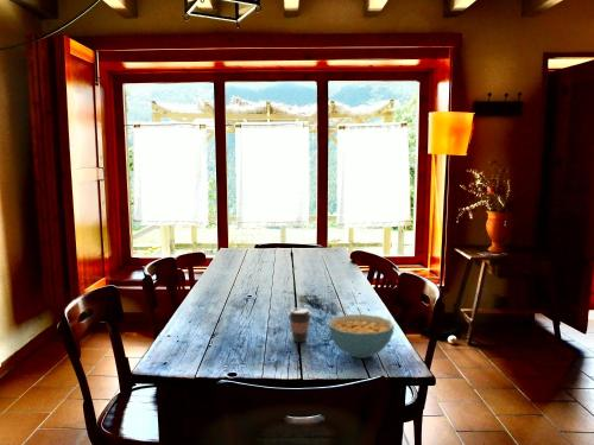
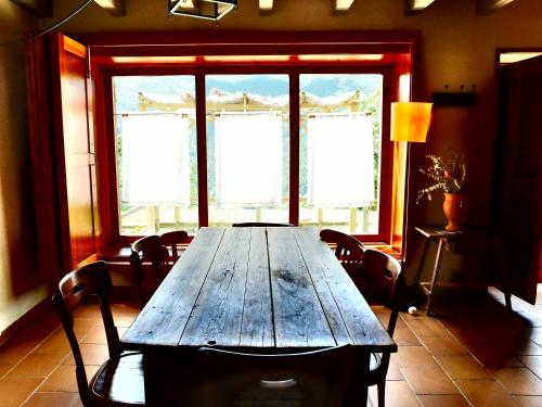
- coffee cup [286,307,312,343]
- cereal bowl [328,313,396,360]
